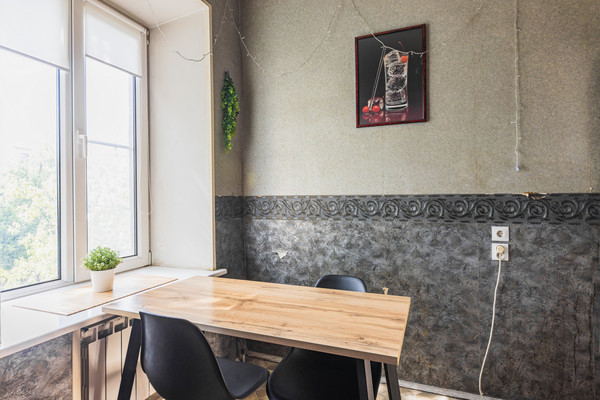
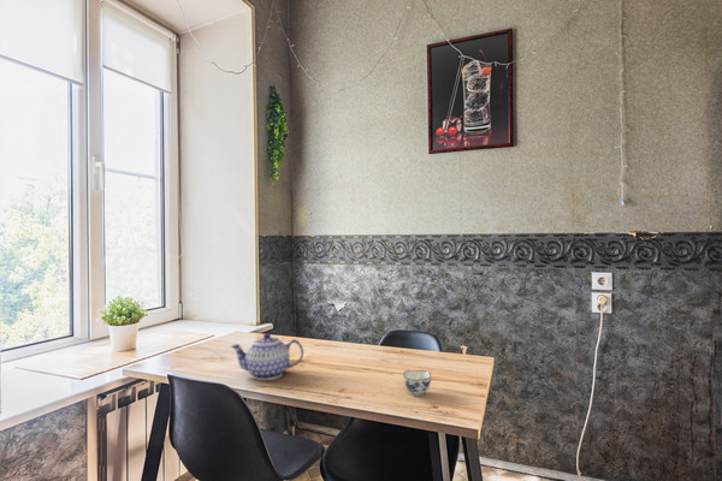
+ chinaware [402,369,432,397]
+ teapot [230,332,304,381]
